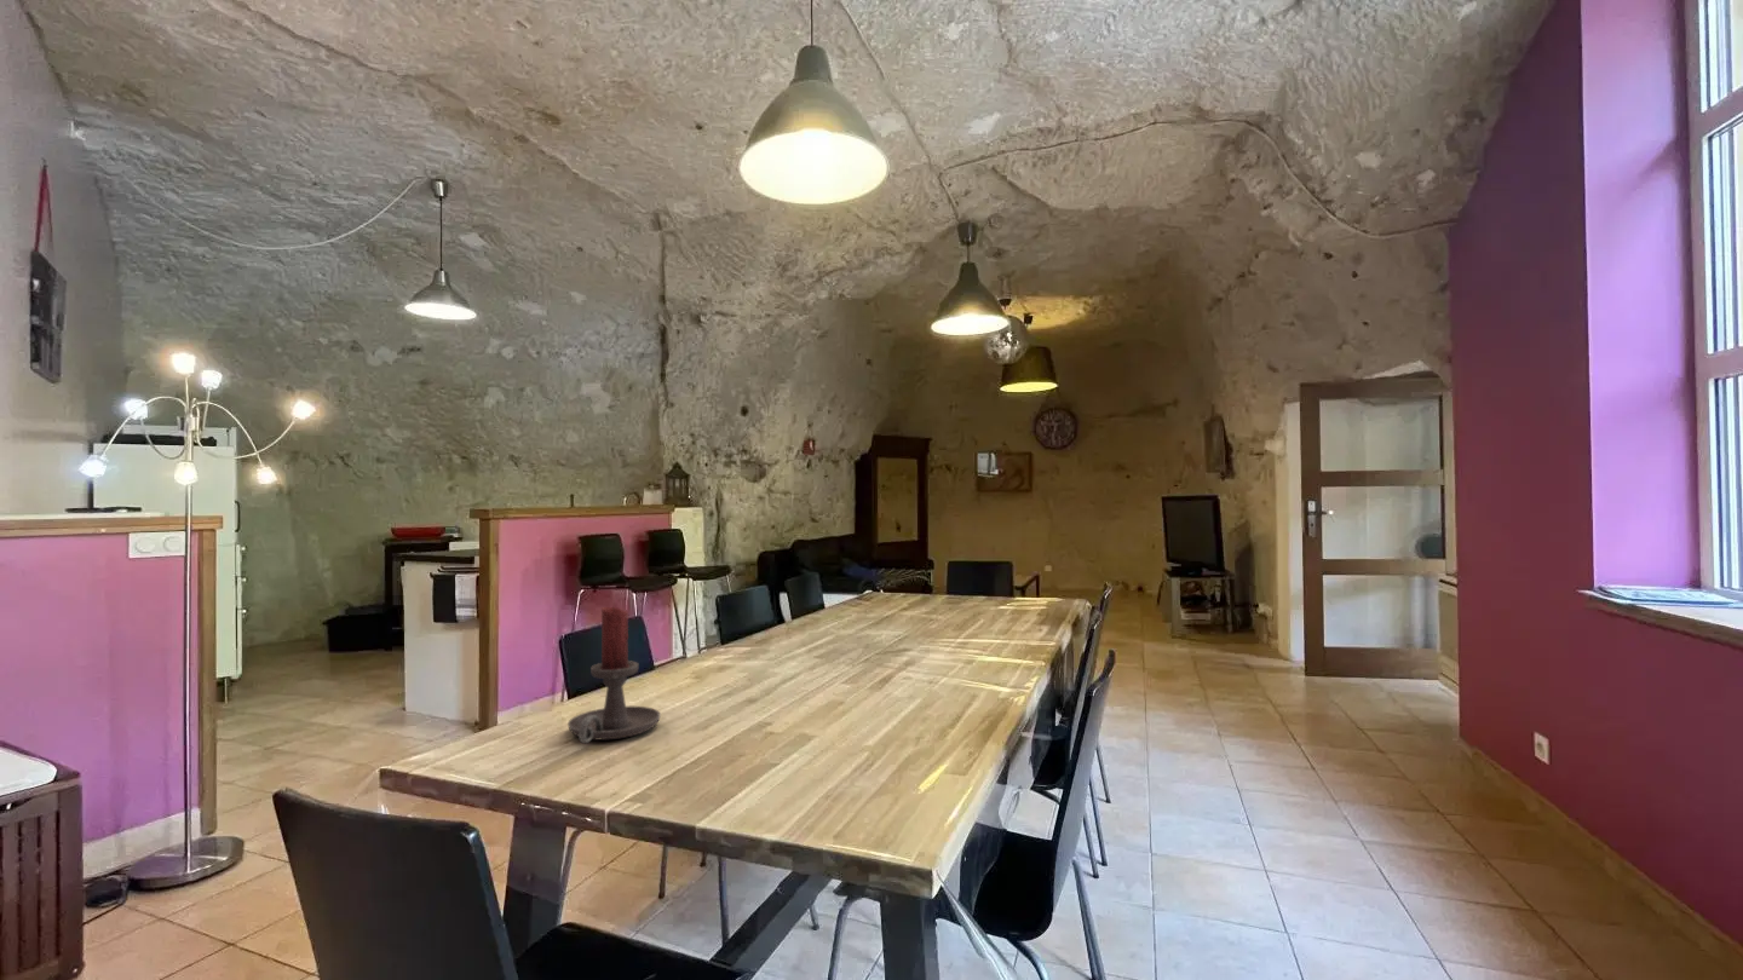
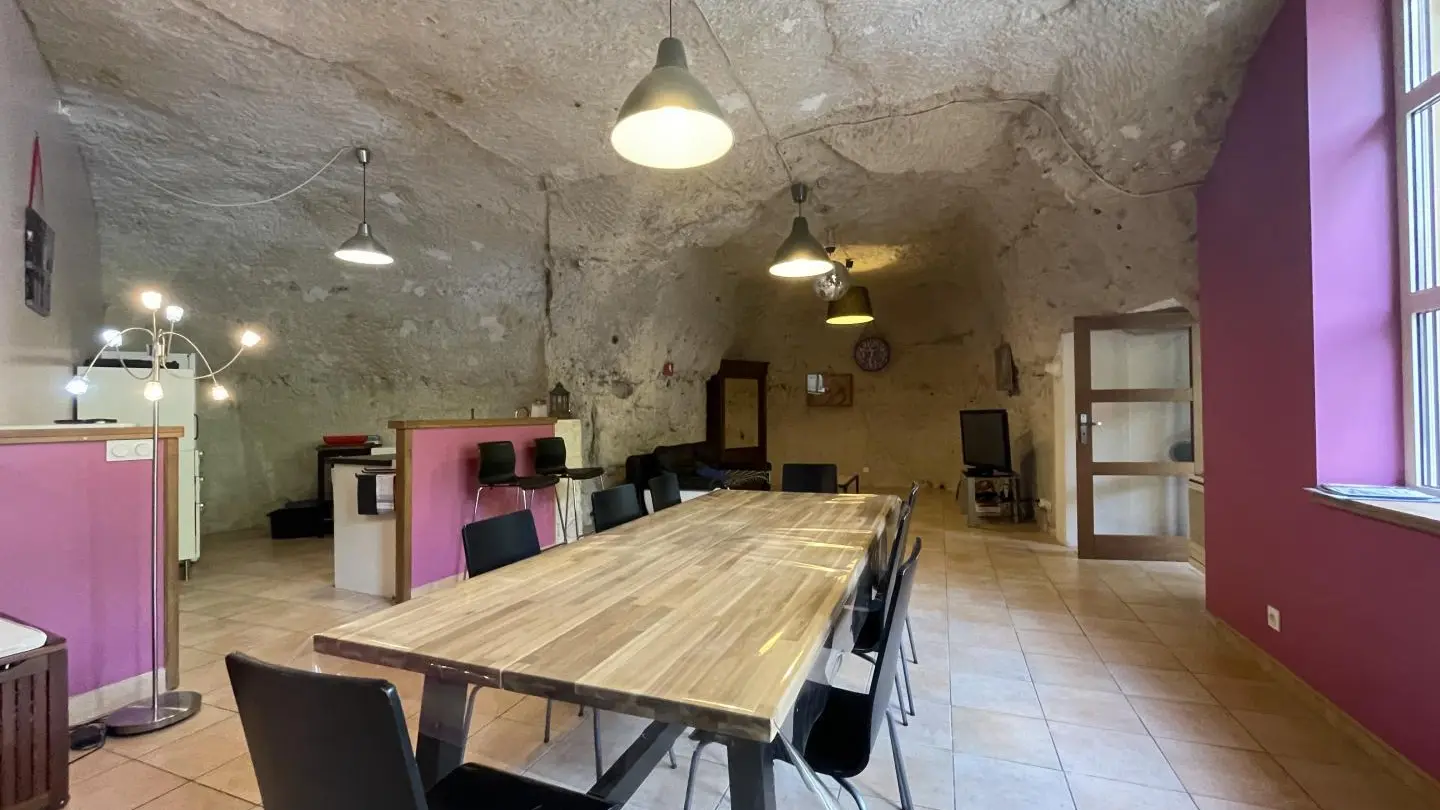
- candle holder [566,605,662,744]
